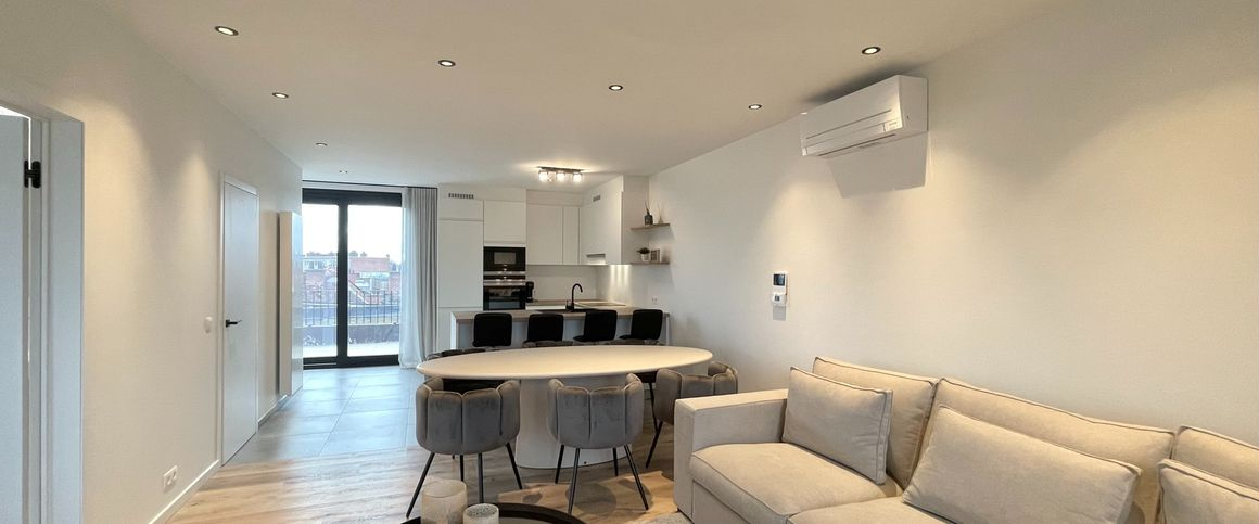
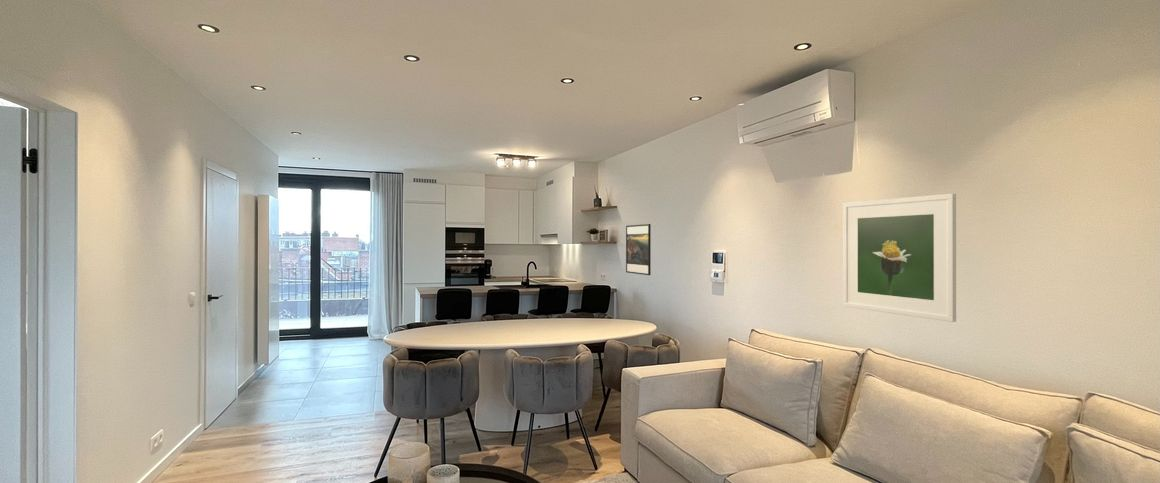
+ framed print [625,223,652,276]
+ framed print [842,193,957,323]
